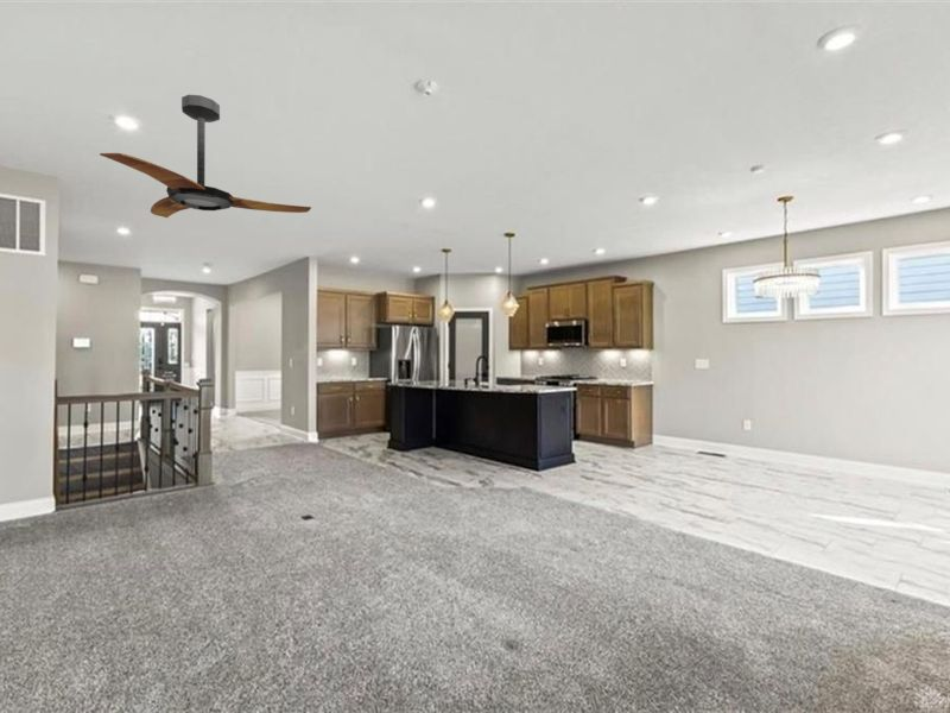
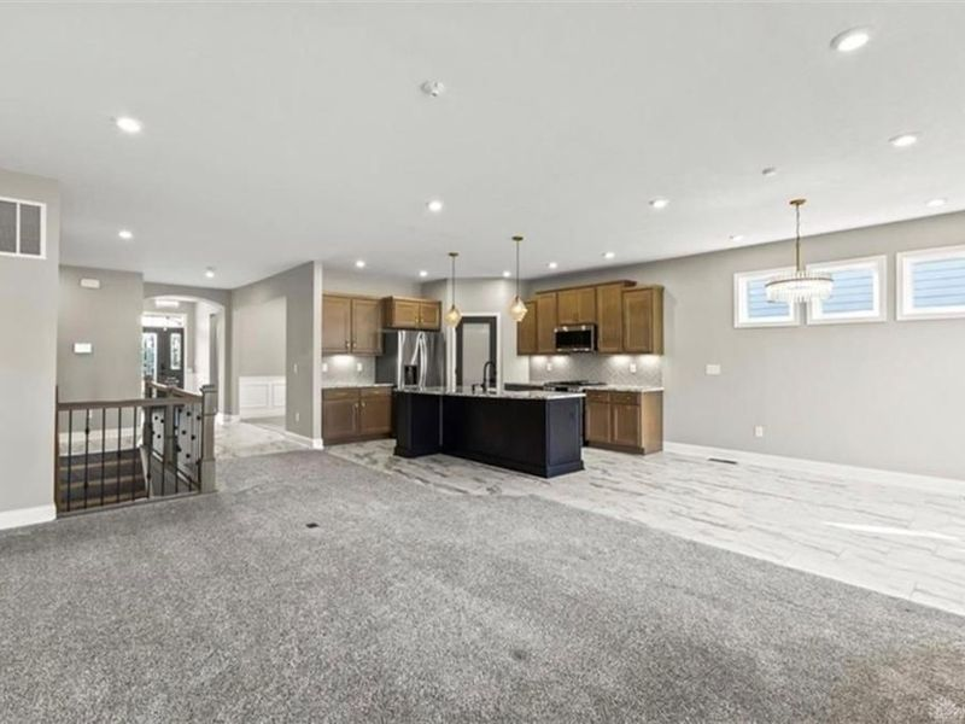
- ceiling fan [99,94,312,219]
